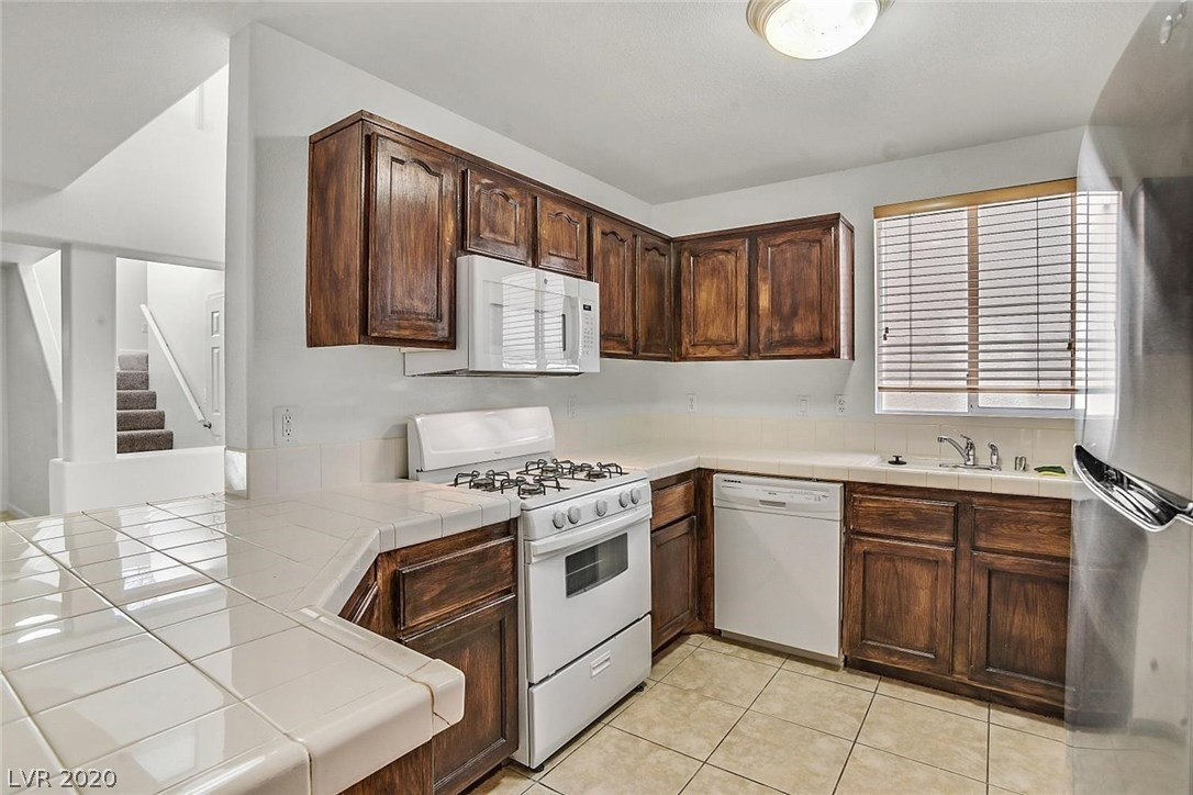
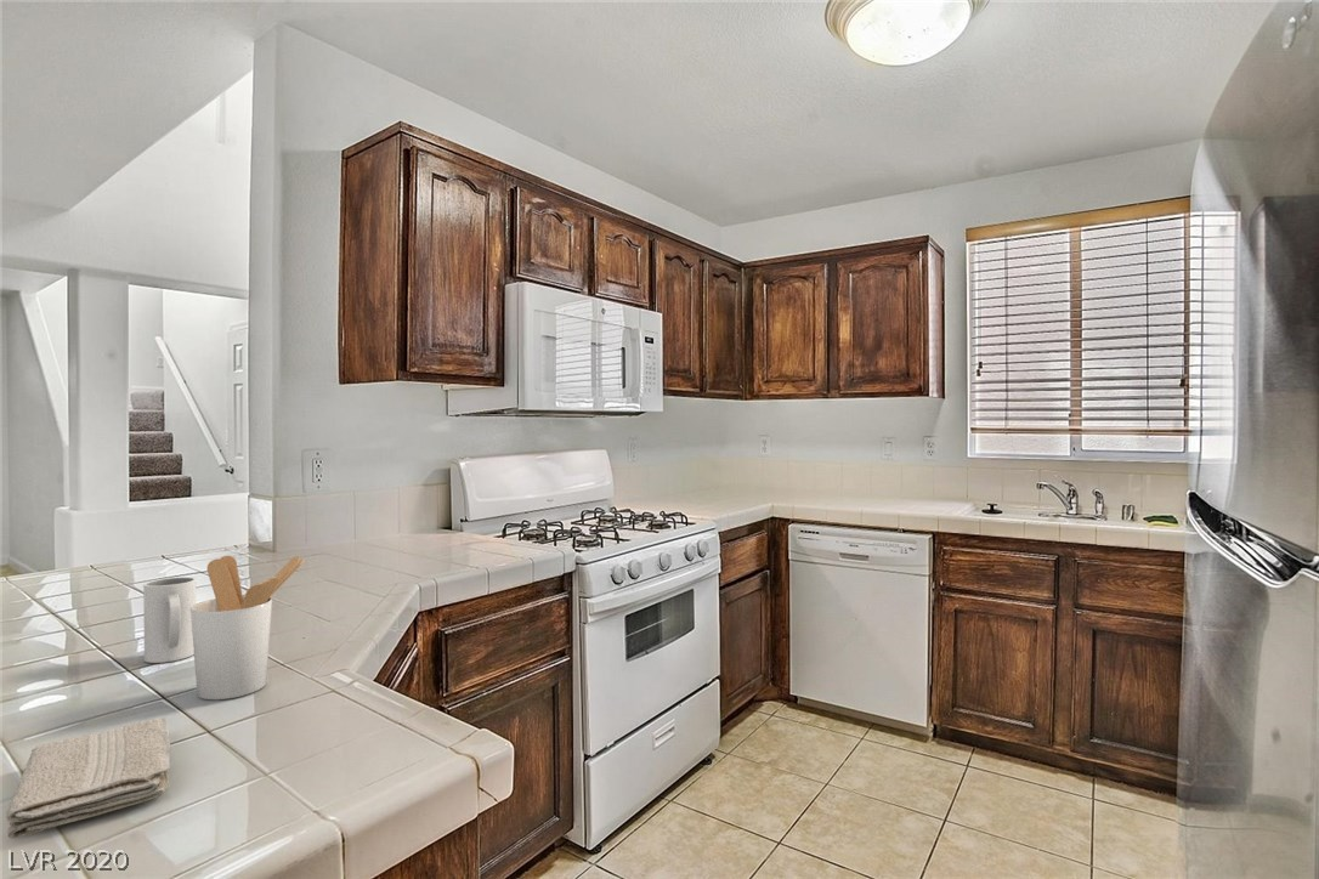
+ utensil holder [191,555,306,701]
+ mug [142,575,197,664]
+ washcloth [5,716,171,840]
